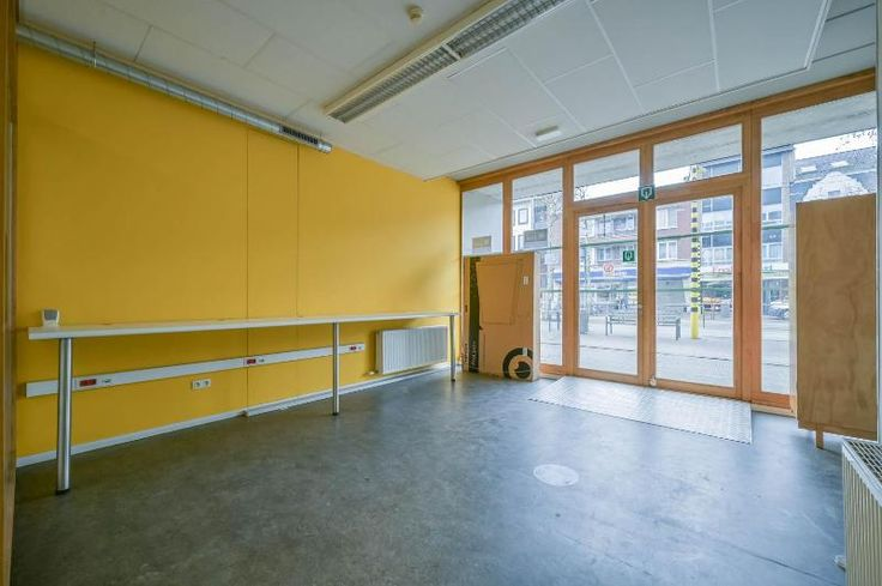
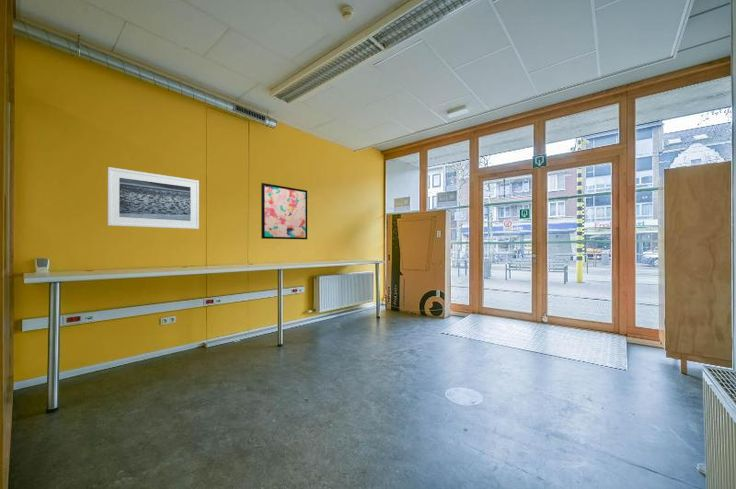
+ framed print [107,166,200,230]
+ wall art [260,182,308,240]
